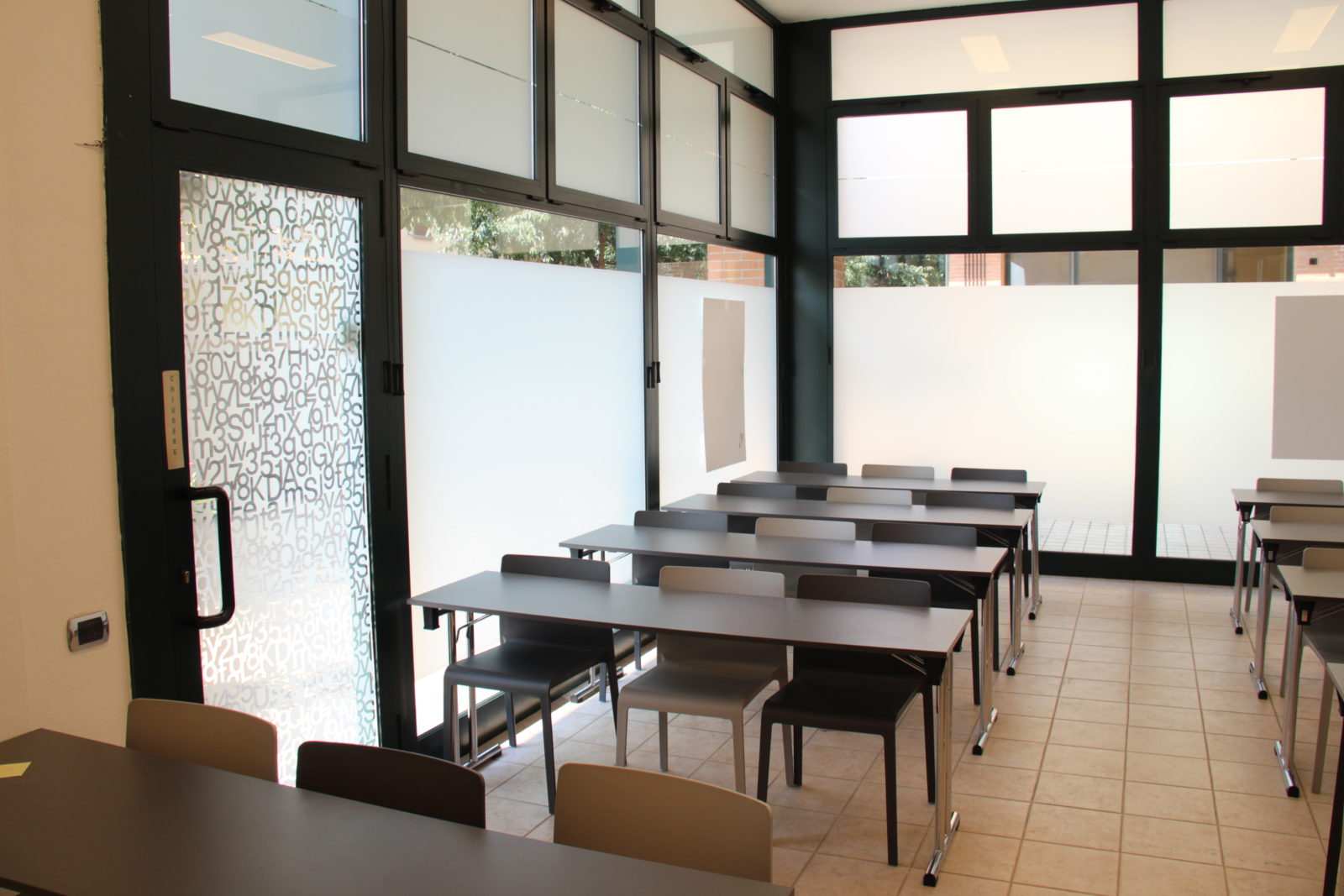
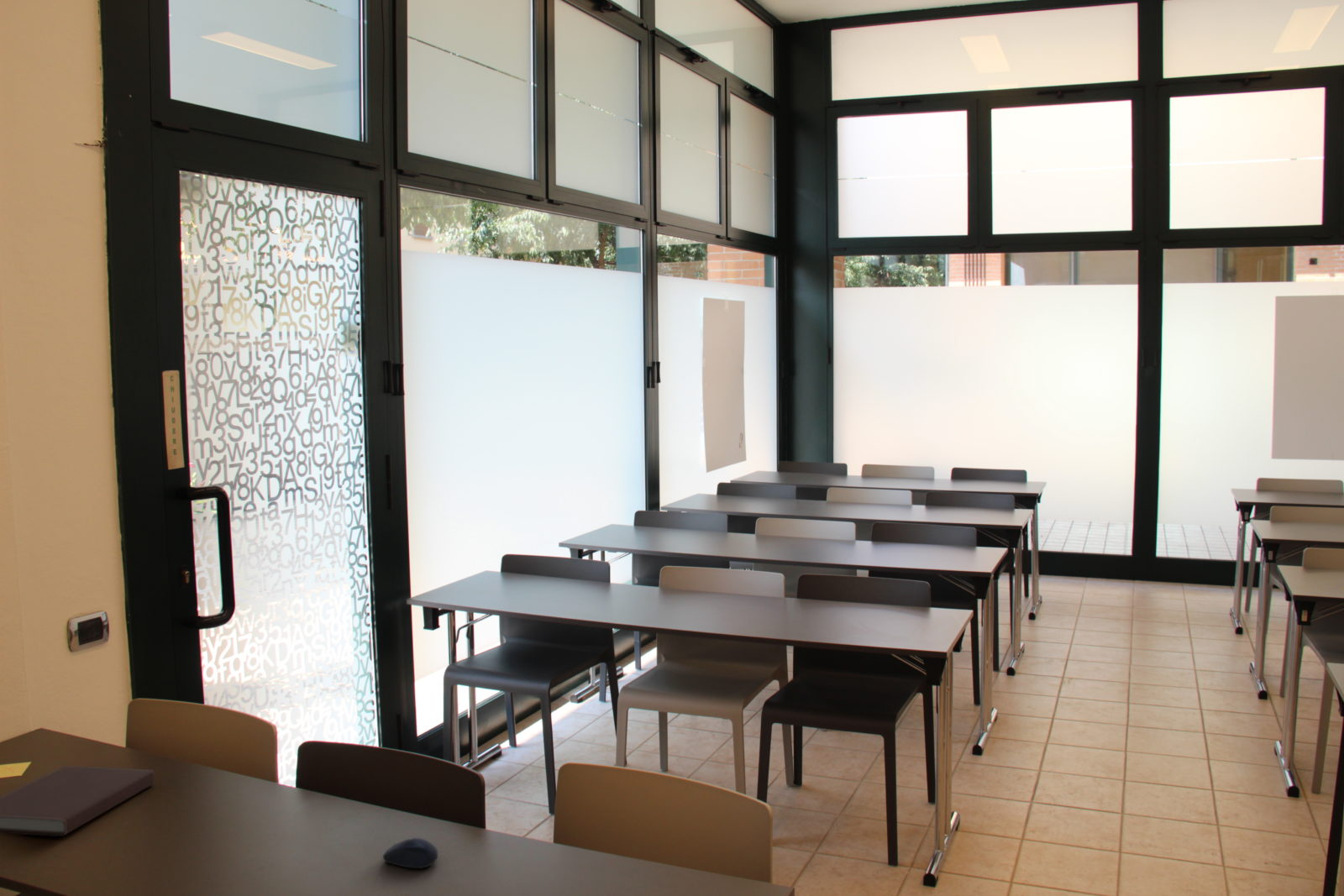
+ computer mouse [382,837,439,869]
+ notebook [0,764,156,837]
